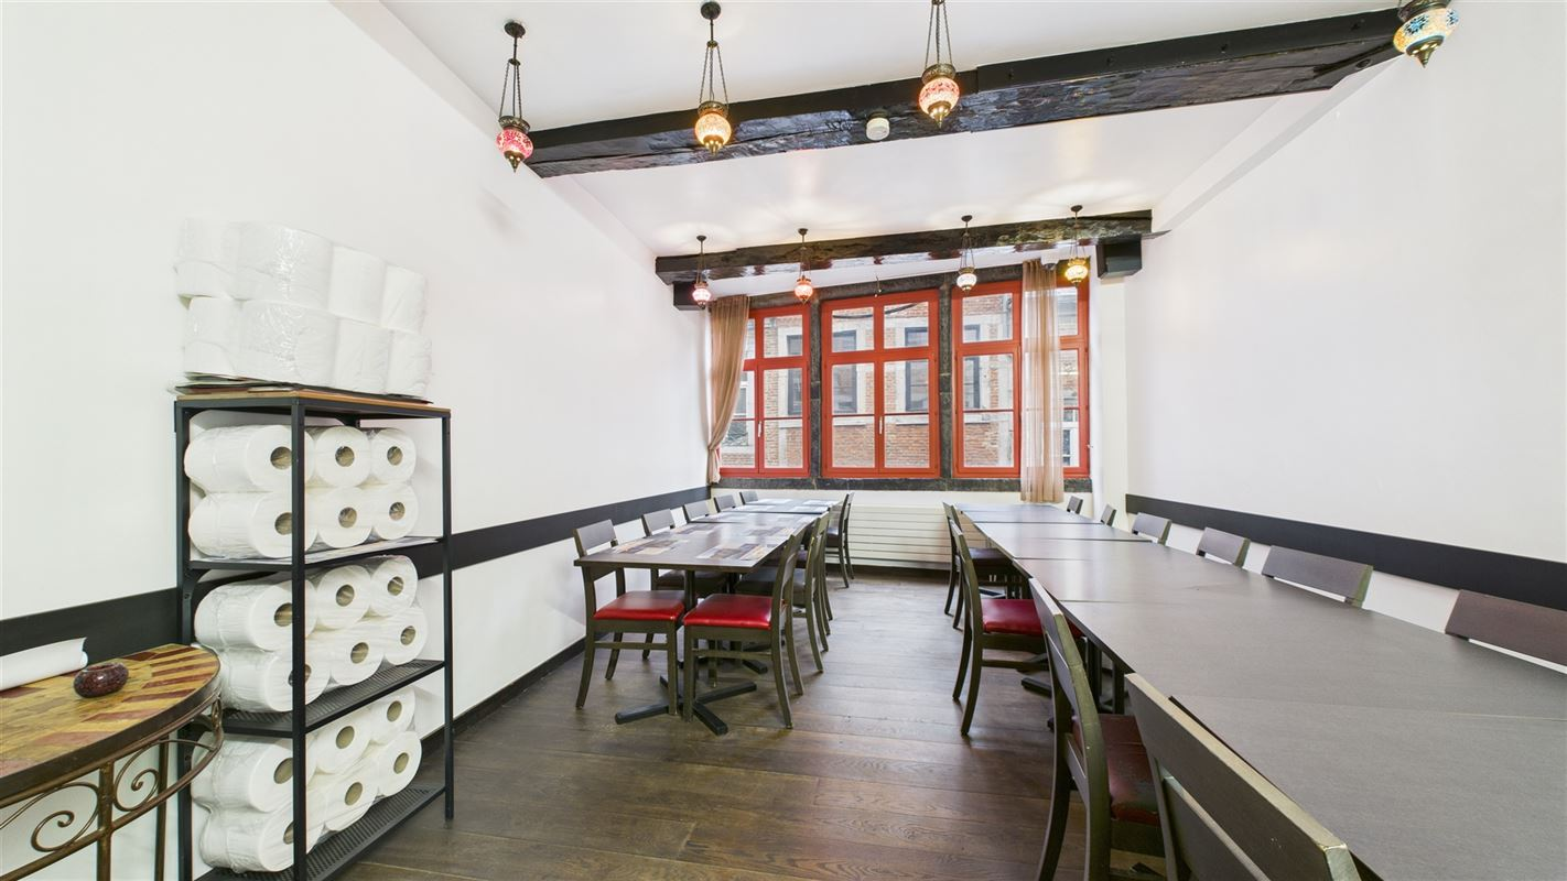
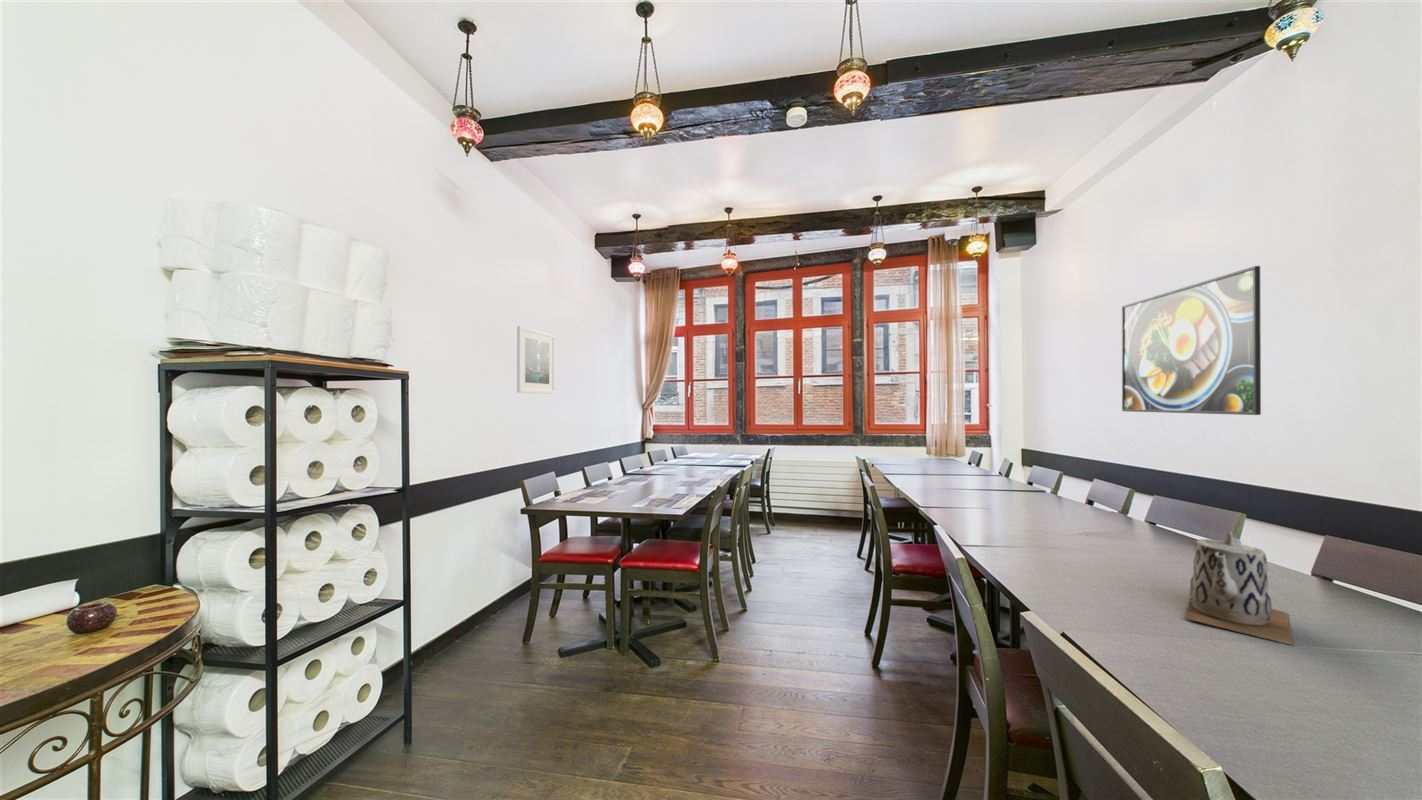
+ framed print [1121,265,1262,416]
+ teapot [1184,530,1295,647]
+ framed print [516,325,556,395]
